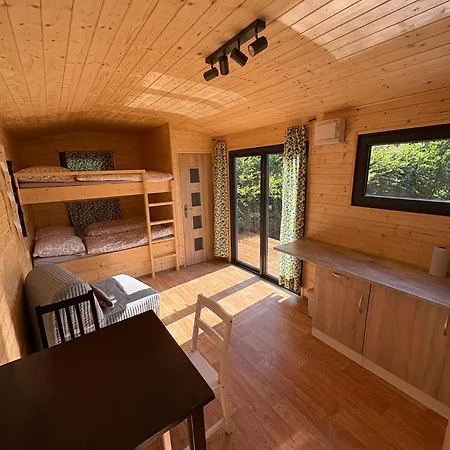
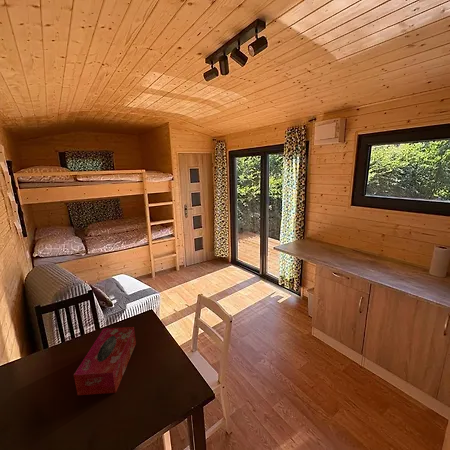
+ tissue box [73,326,137,396]
